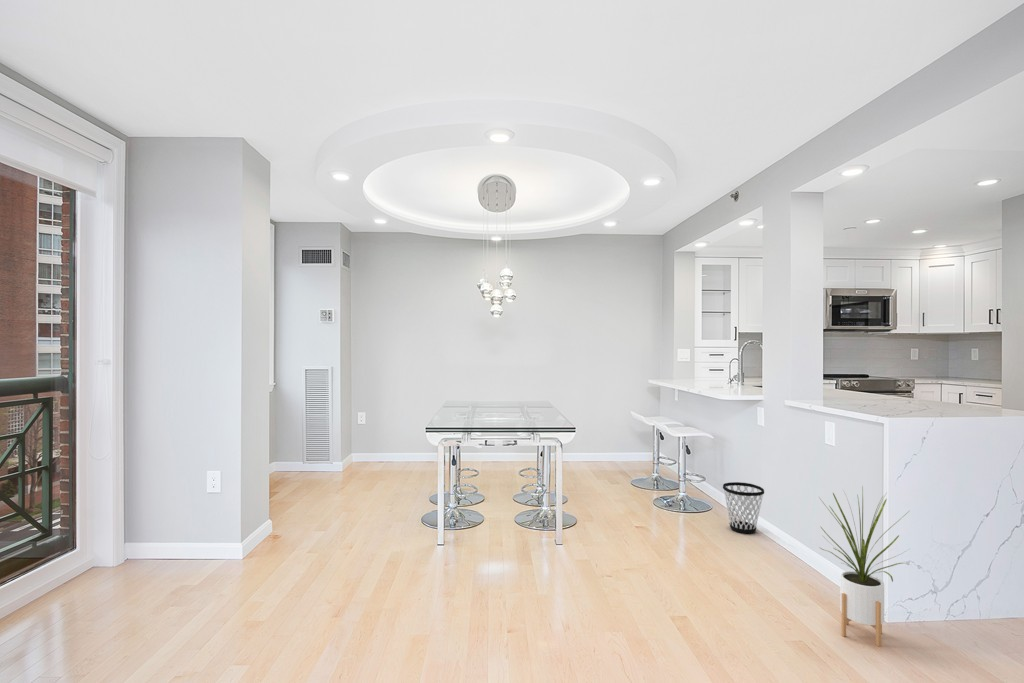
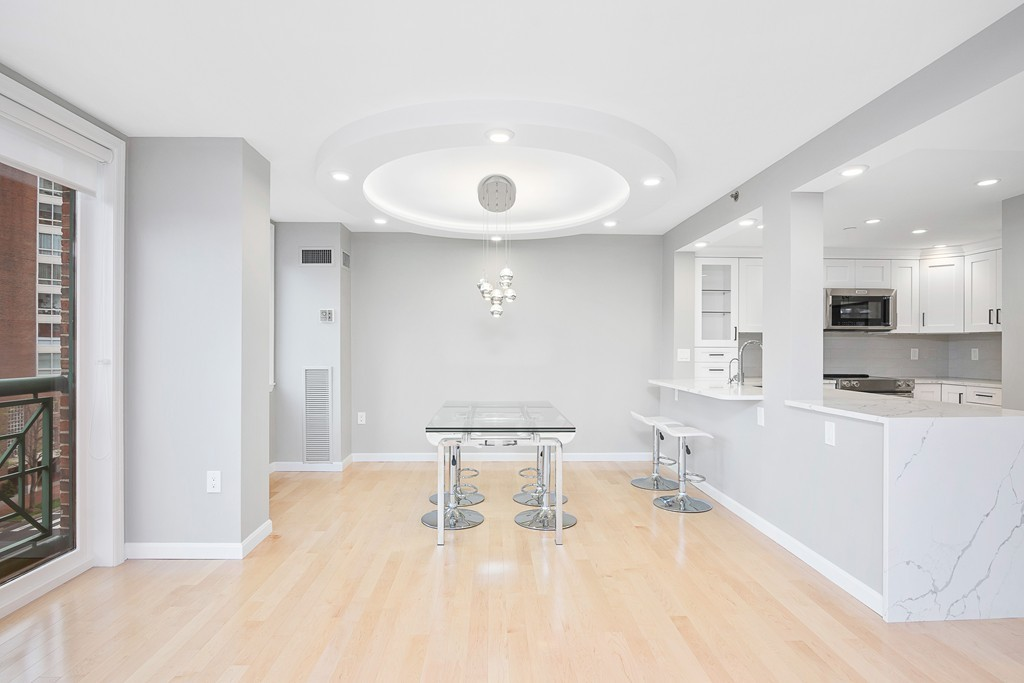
- wastebasket [722,481,765,535]
- house plant [818,484,911,647]
